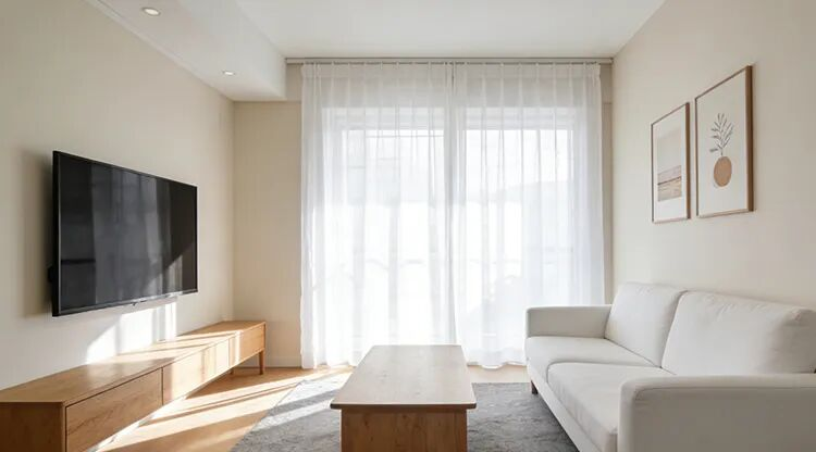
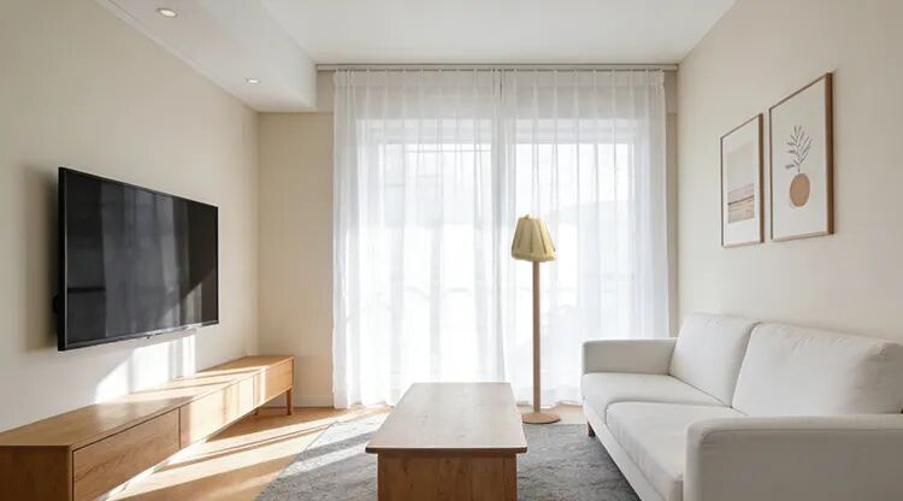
+ floor lamp [509,213,562,424]
